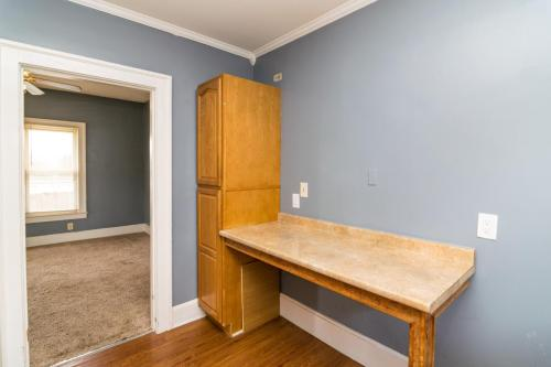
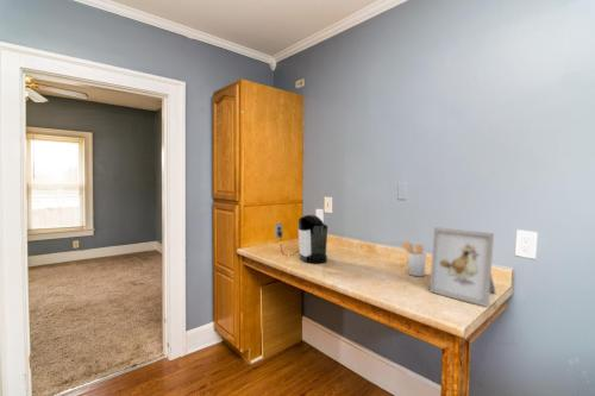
+ utensil holder [399,240,427,277]
+ coffee maker [274,214,328,264]
+ picture frame [428,226,497,308]
